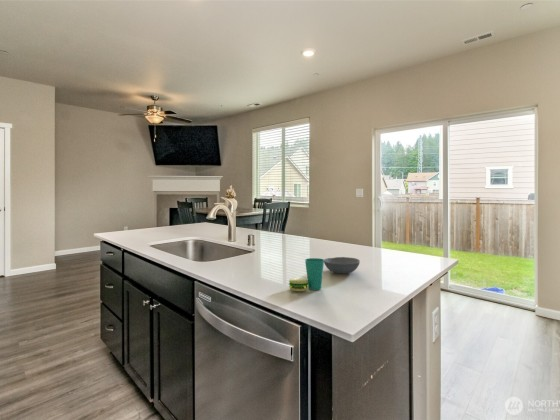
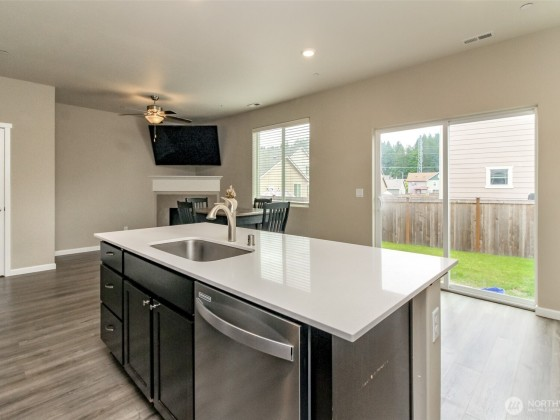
- cup [288,257,325,292]
- bowl [324,256,361,274]
